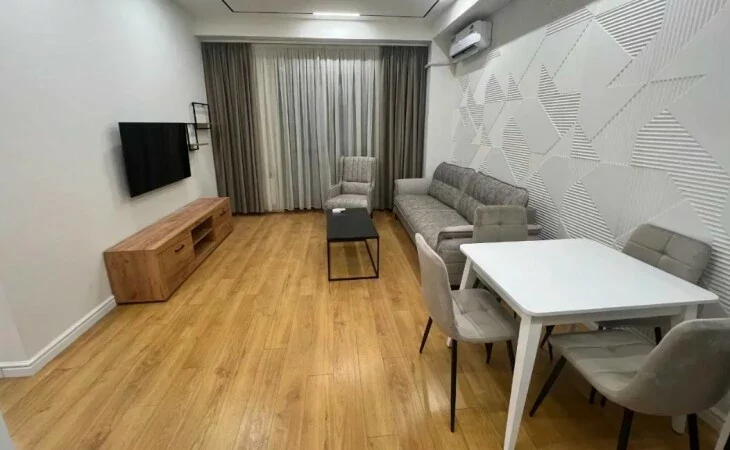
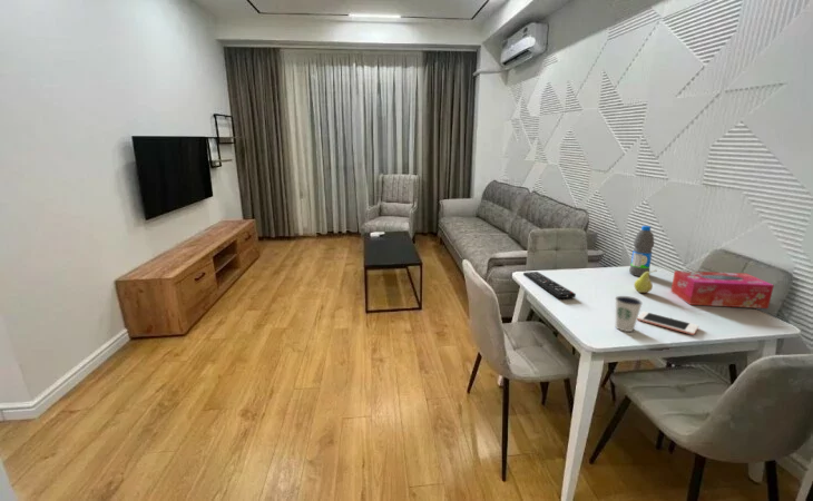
+ remote control [522,271,577,299]
+ dixie cup [614,295,644,333]
+ water bottle [628,225,655,277]
+ tissue box [669,269,775,310]
+ fruit [633,268,658,294]
+ cell phone [637,311,699,336]
